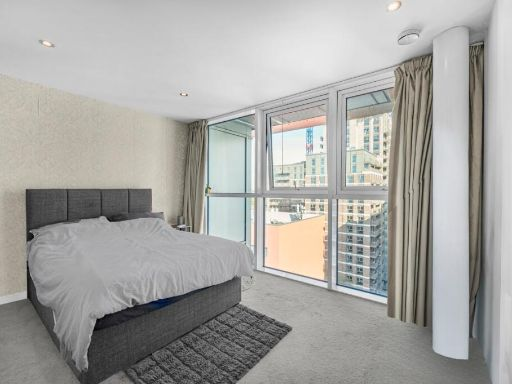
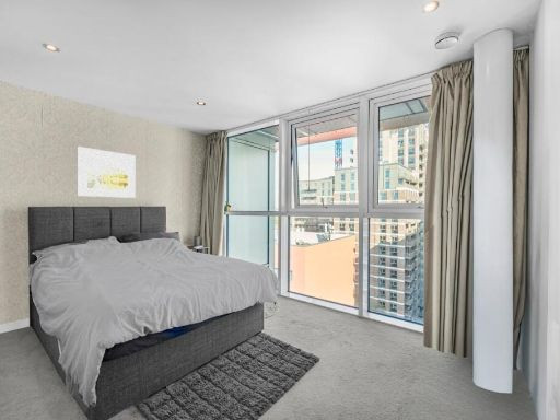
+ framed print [77,145,137,199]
